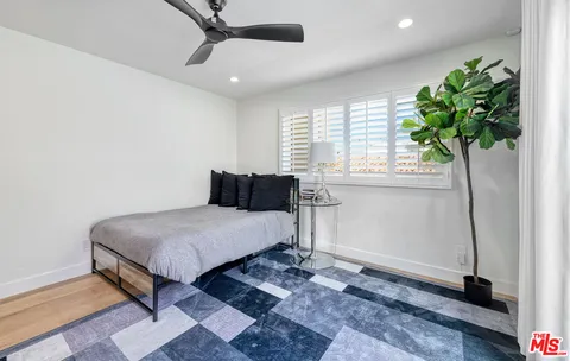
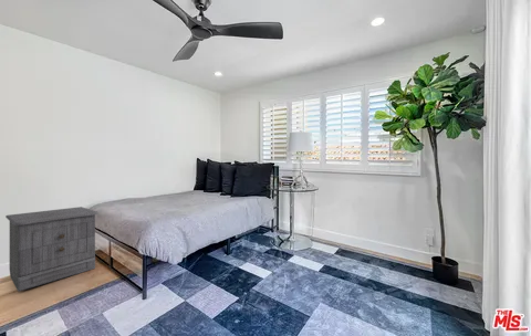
+ nightstand [4,206,100,293]
